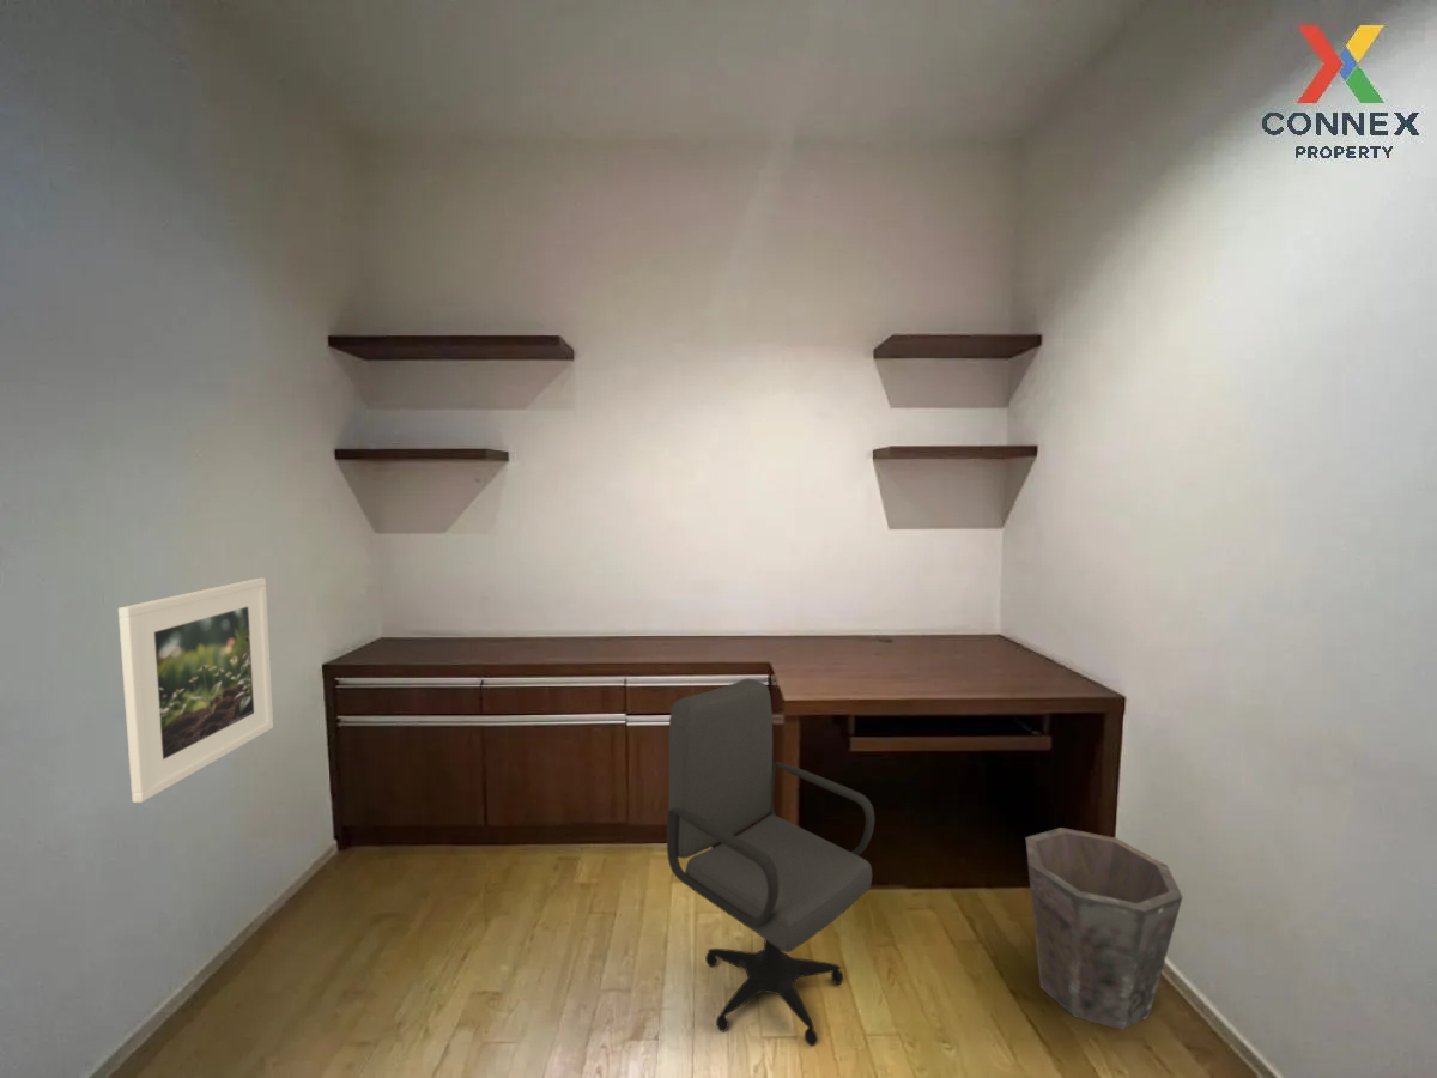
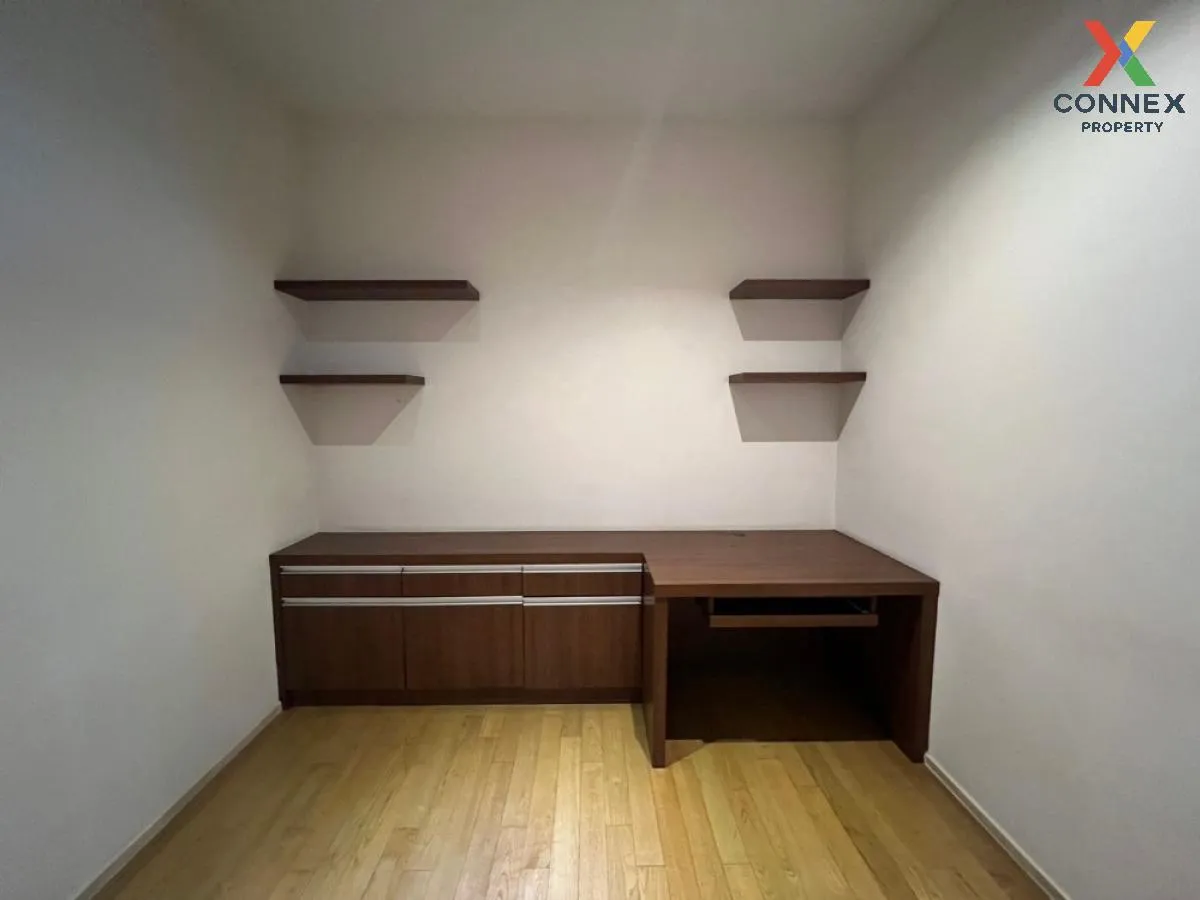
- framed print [117,577,274,804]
- waste bin [1024,826,1184,1031]
- office chair [666,678,875,1047]
